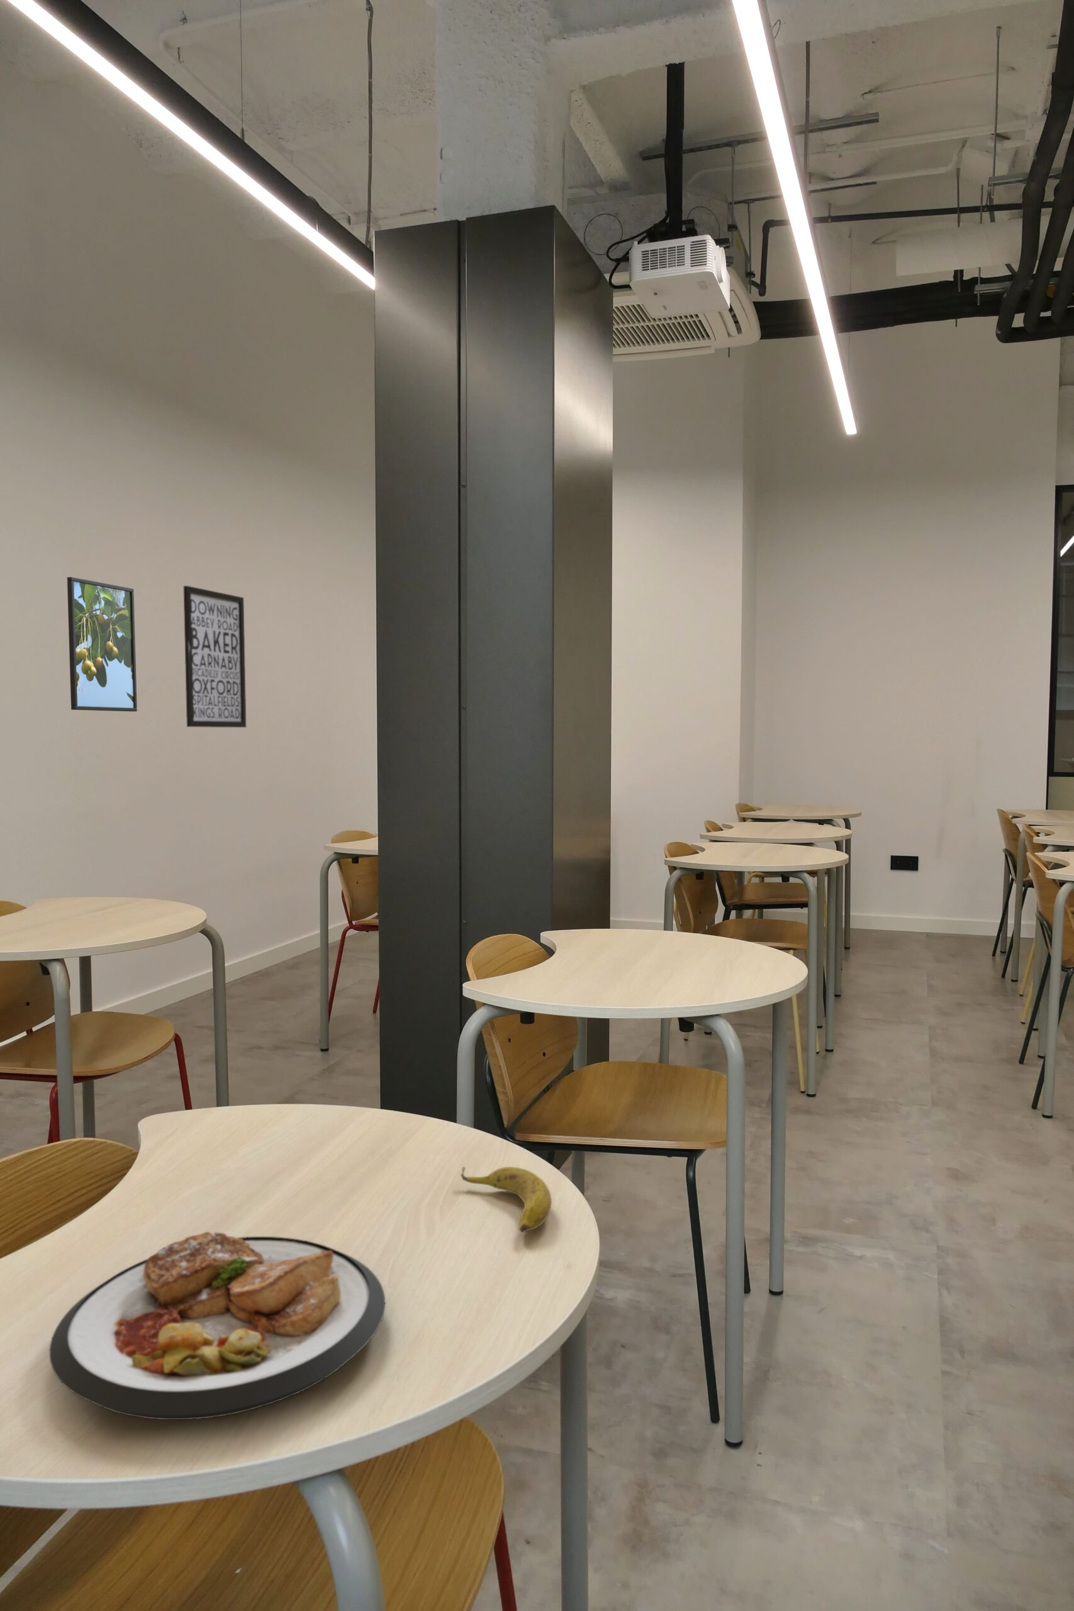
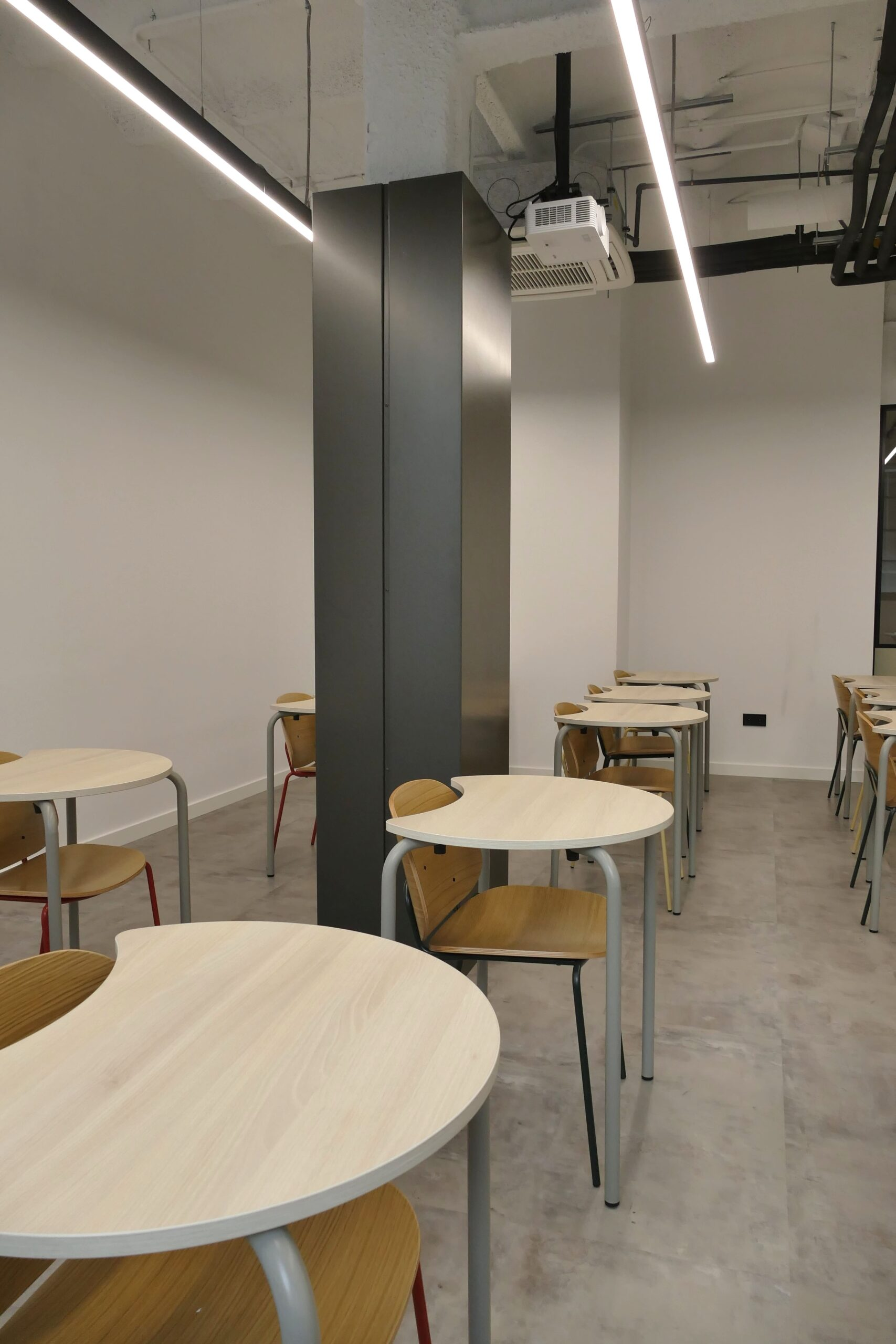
- banana [460,1166,553,1232]
- wall art [183,585,247,728]
- plate [49,1231,386,1420]
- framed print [67,577,138,712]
